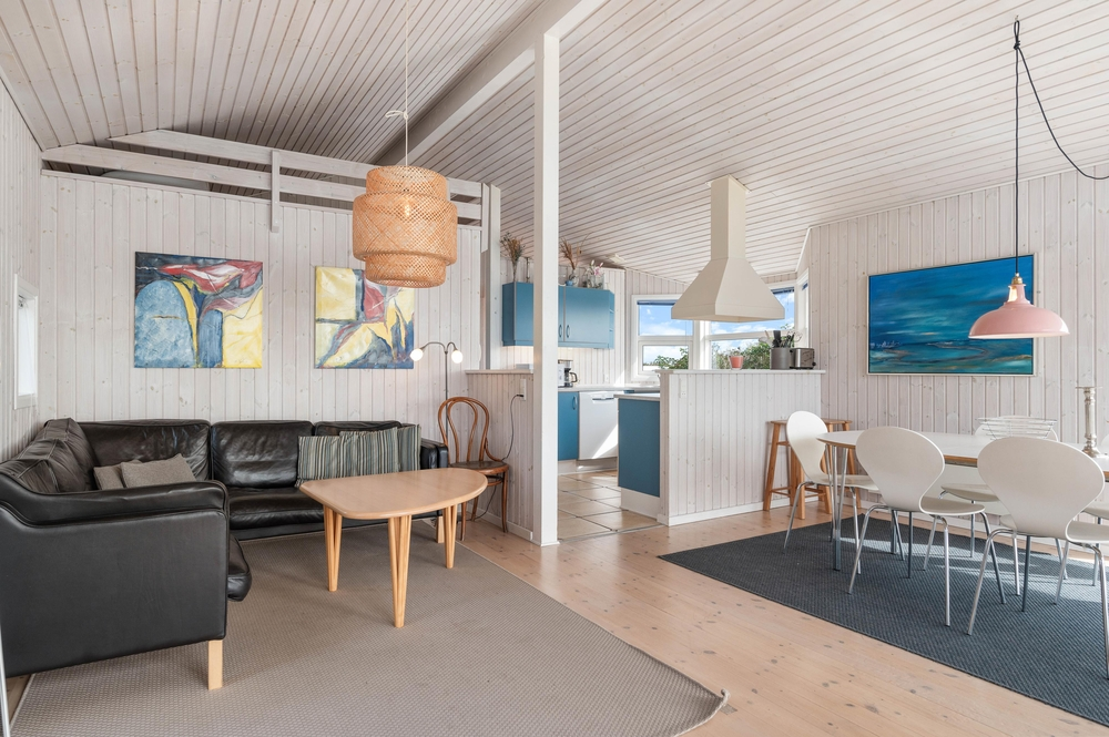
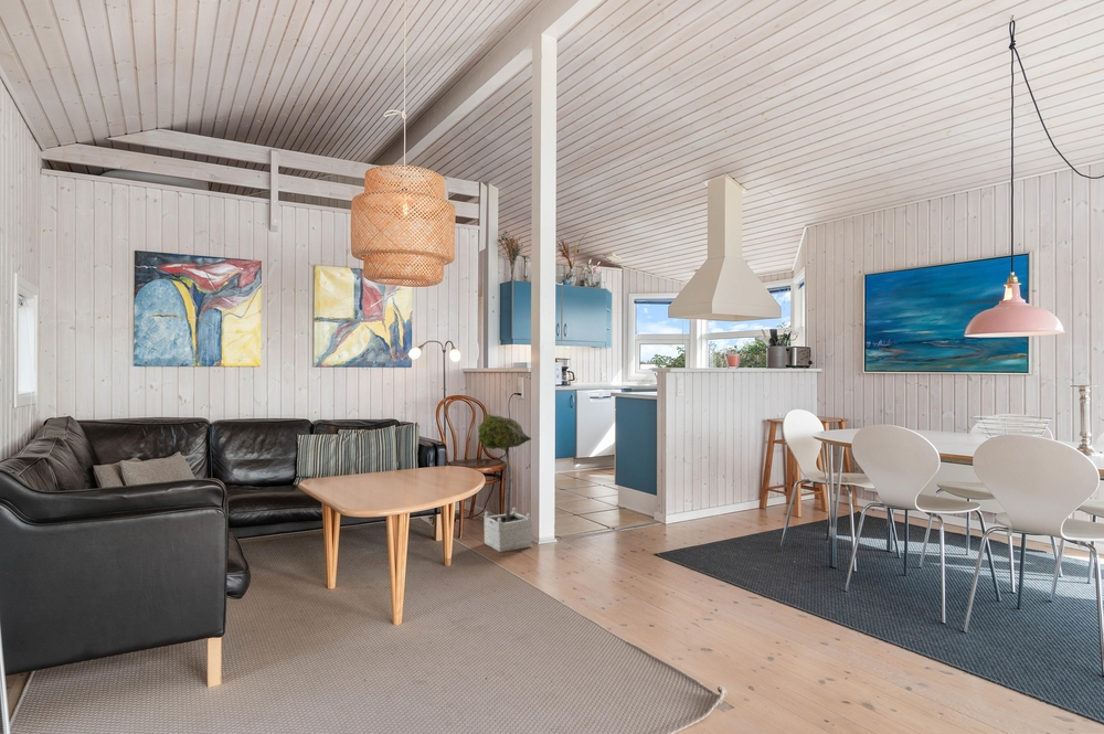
+ potted tree [477,412,533,553]
